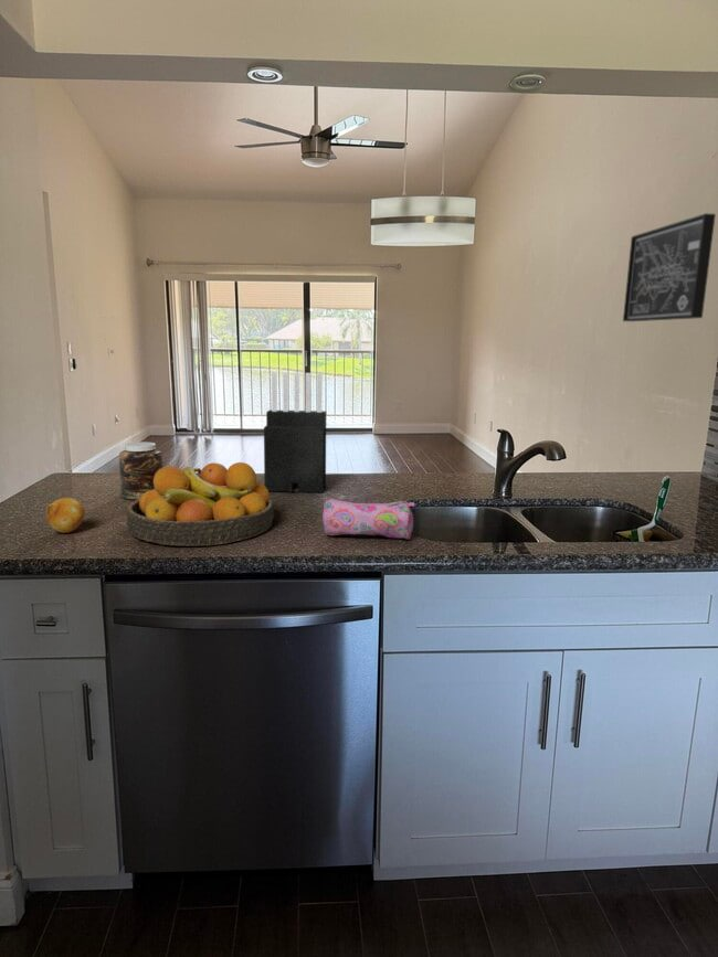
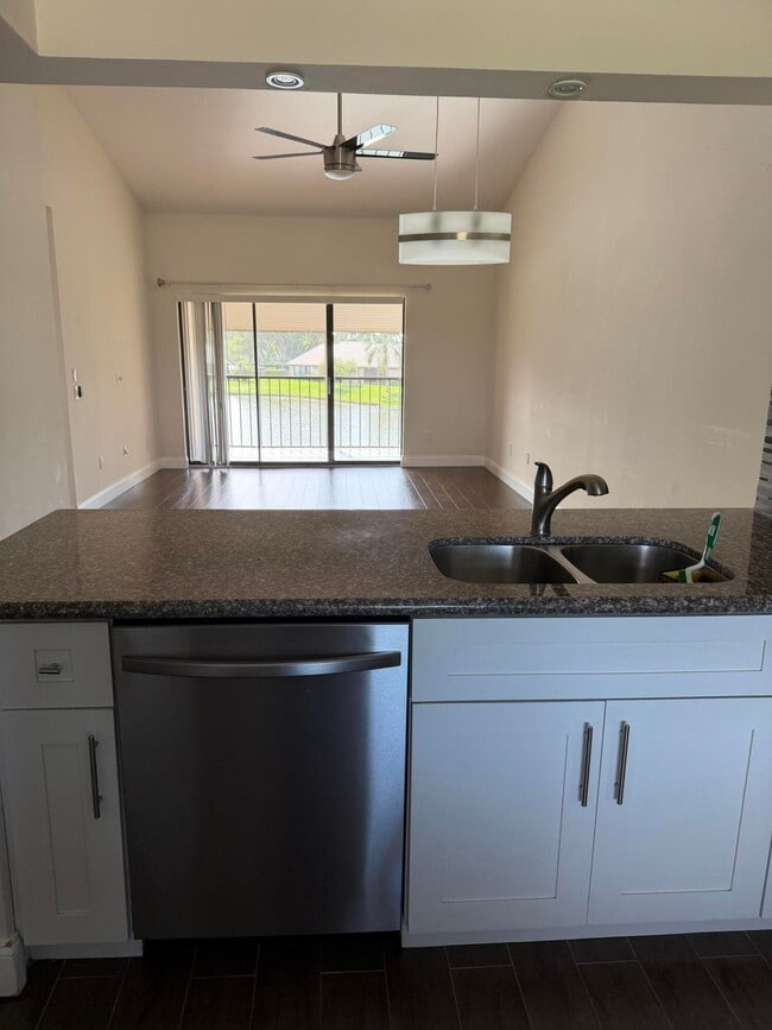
- wall art [622,212,717,322]
- knife block [263,371,327,495]
- jar [118,442,163,500]
- fruit [45,497,86,534]
- fruit bowl [126,461,275,547]
- pencil case [321,498,416,541]
